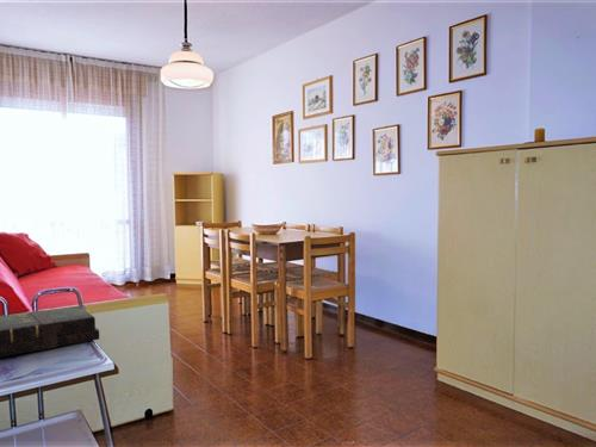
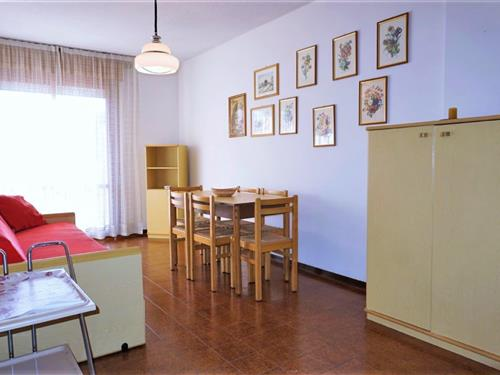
- book [0,305,100,359]
